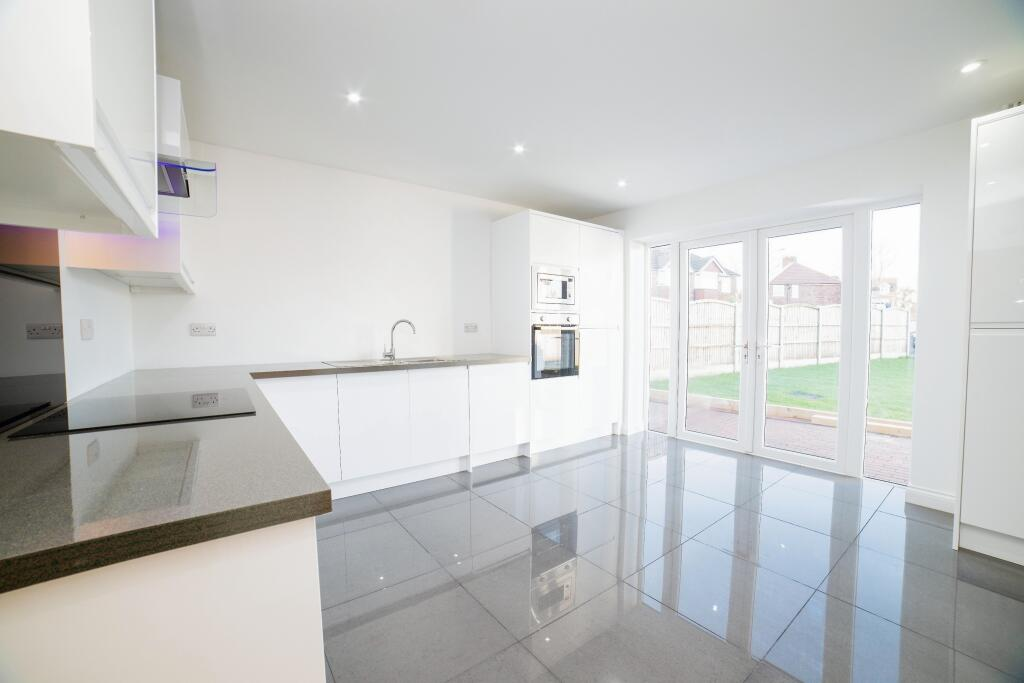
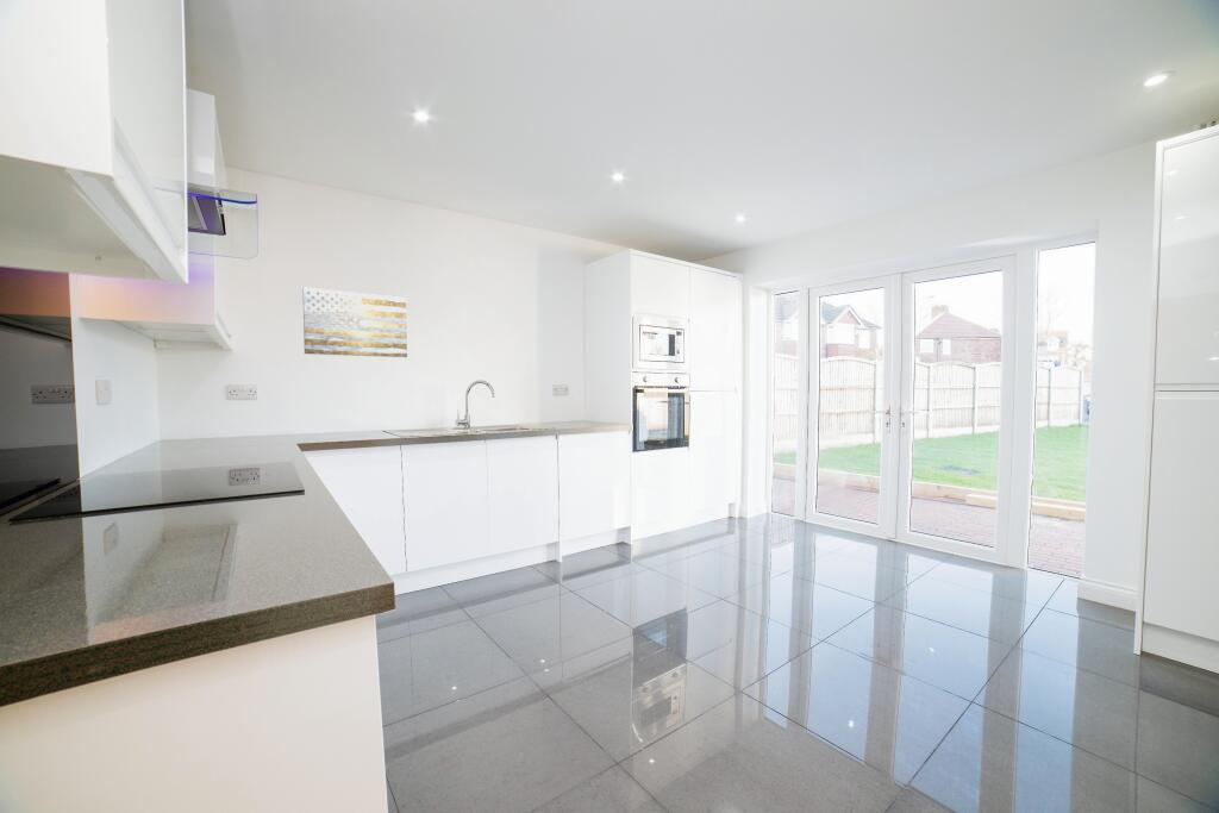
+ wall art [301,286,408,358]
